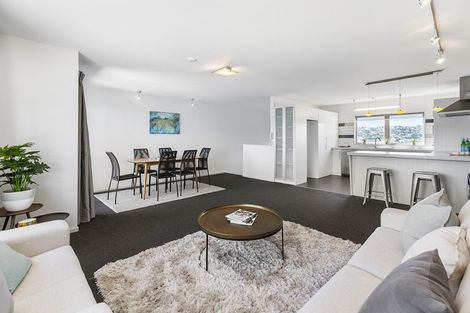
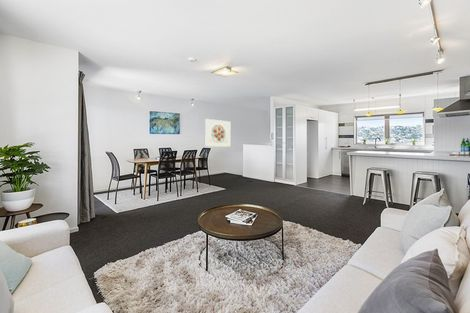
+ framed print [204,118,232,148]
